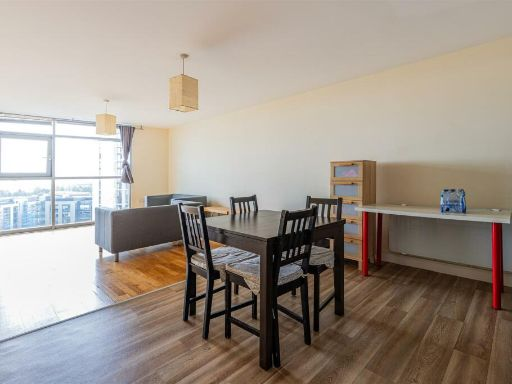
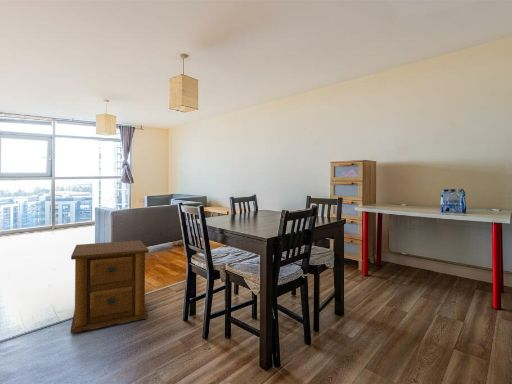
+ side table [69,239,150,334]
